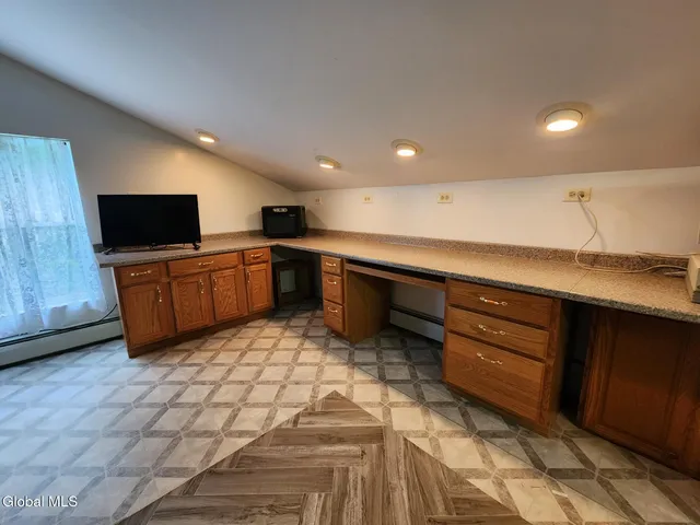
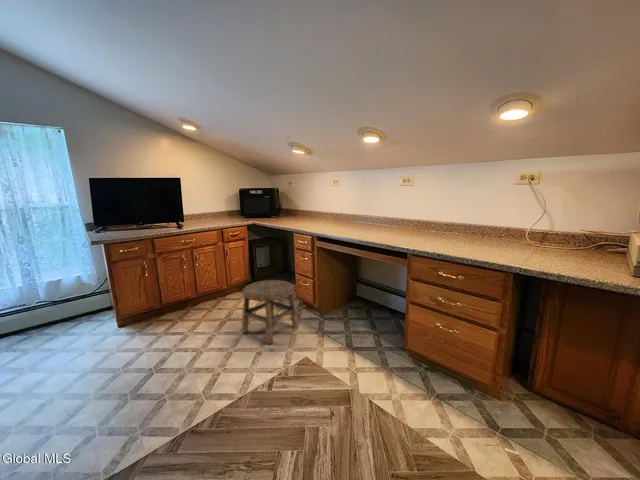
+ stool [241,279,300,345]
